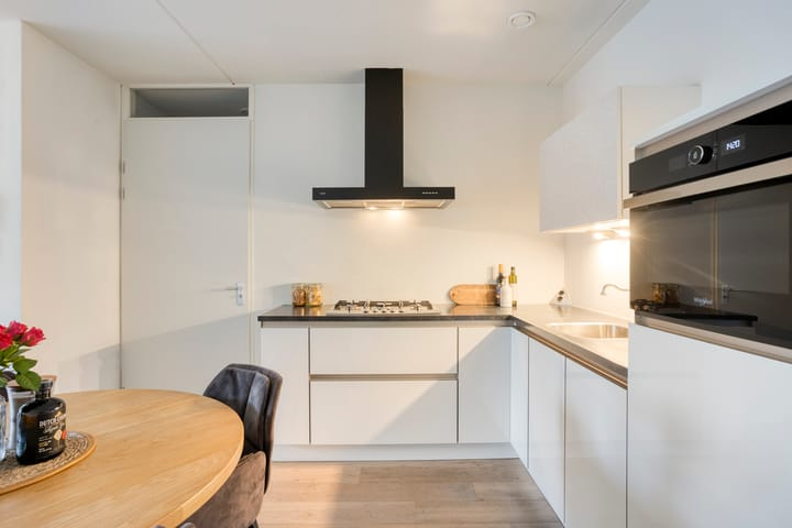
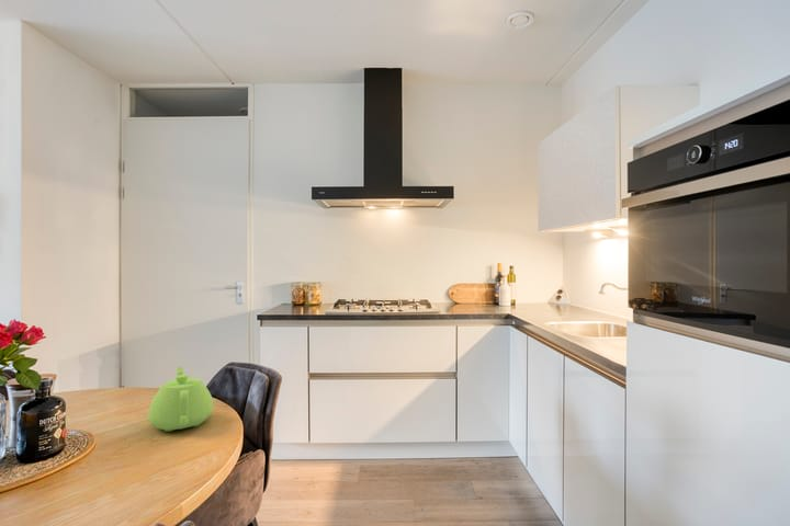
+ teapot [147,366,215,433]
